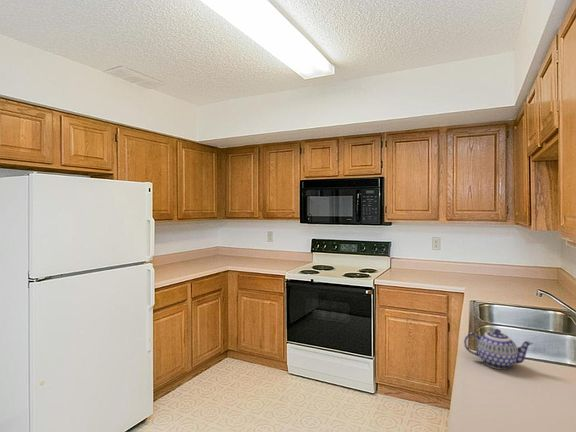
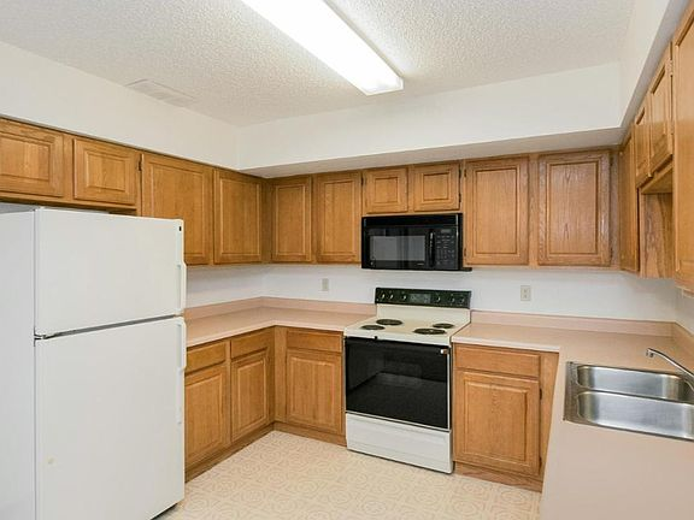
- teapot [463,328,534,370]
